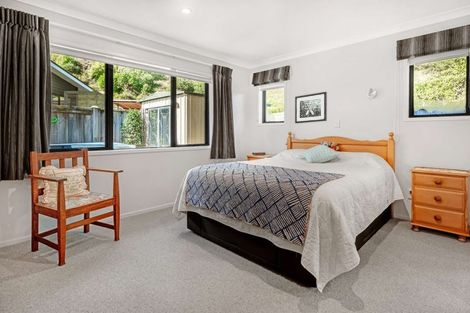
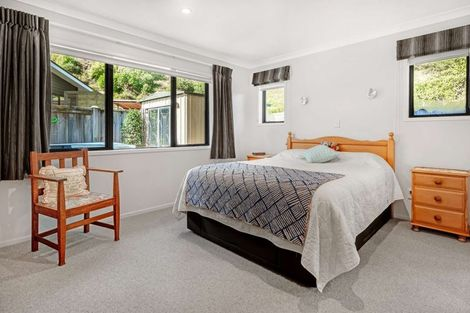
- wall art [294,91,328,124]
